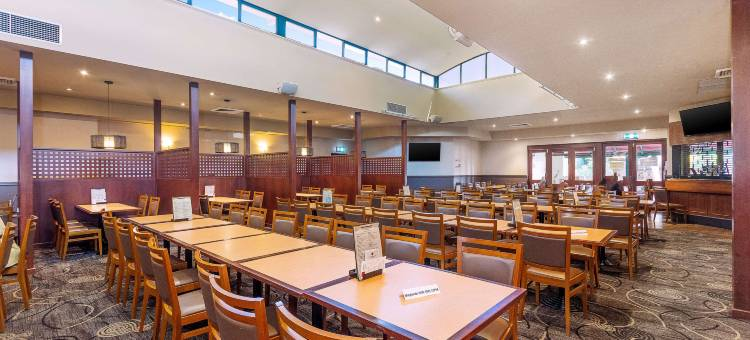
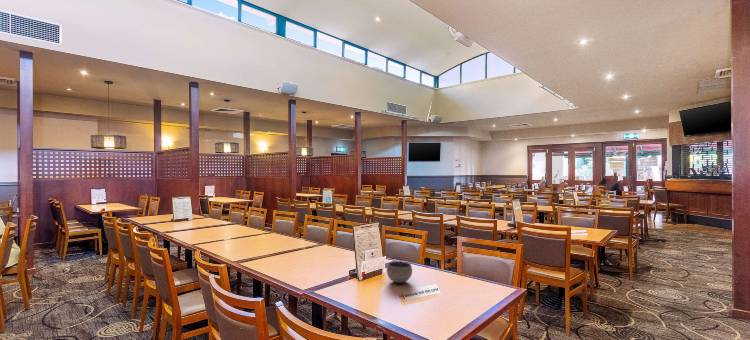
+ bowl [386,261,413,284]
